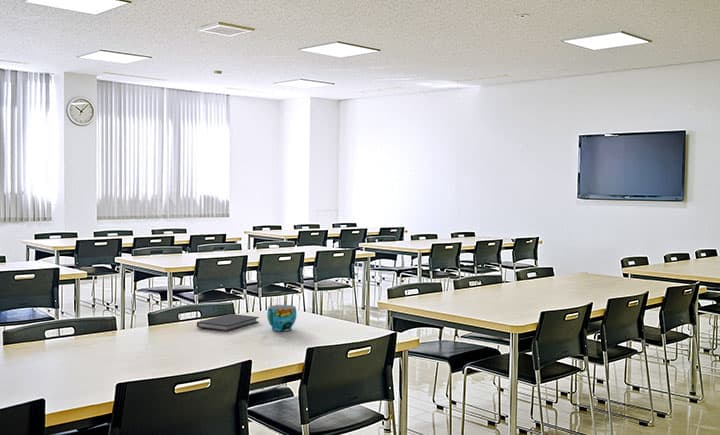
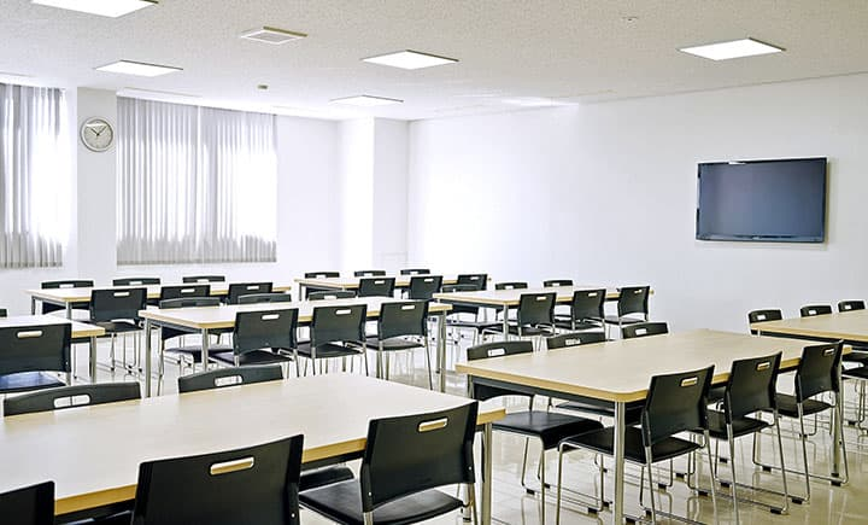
- cup [266,304,297,332]
- diary [196,313,260,332]
